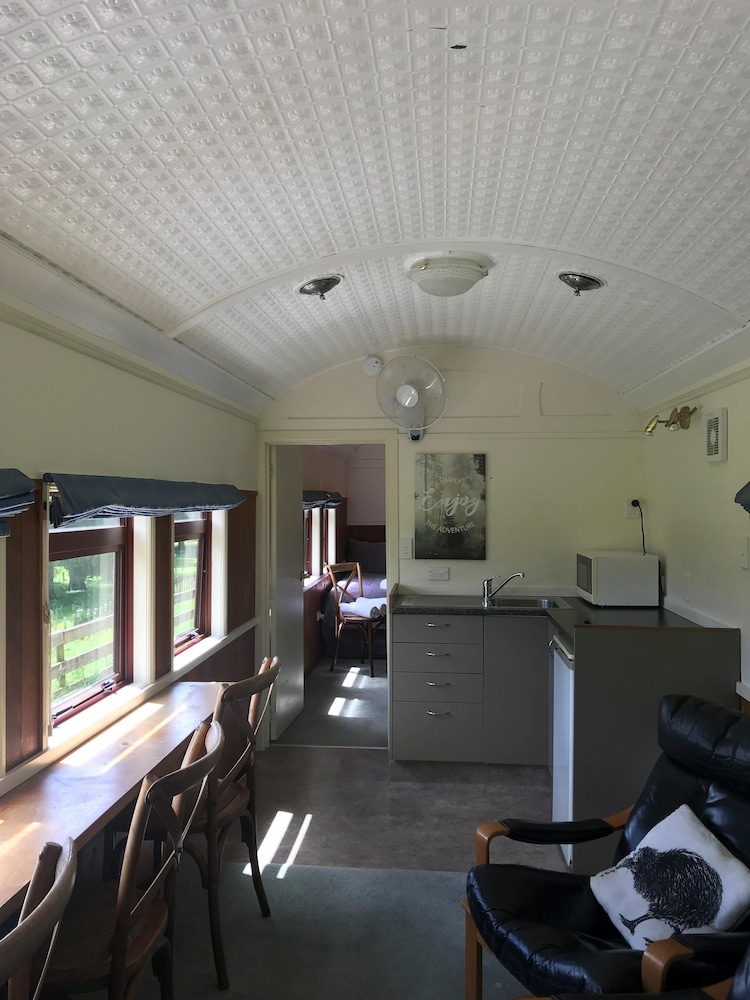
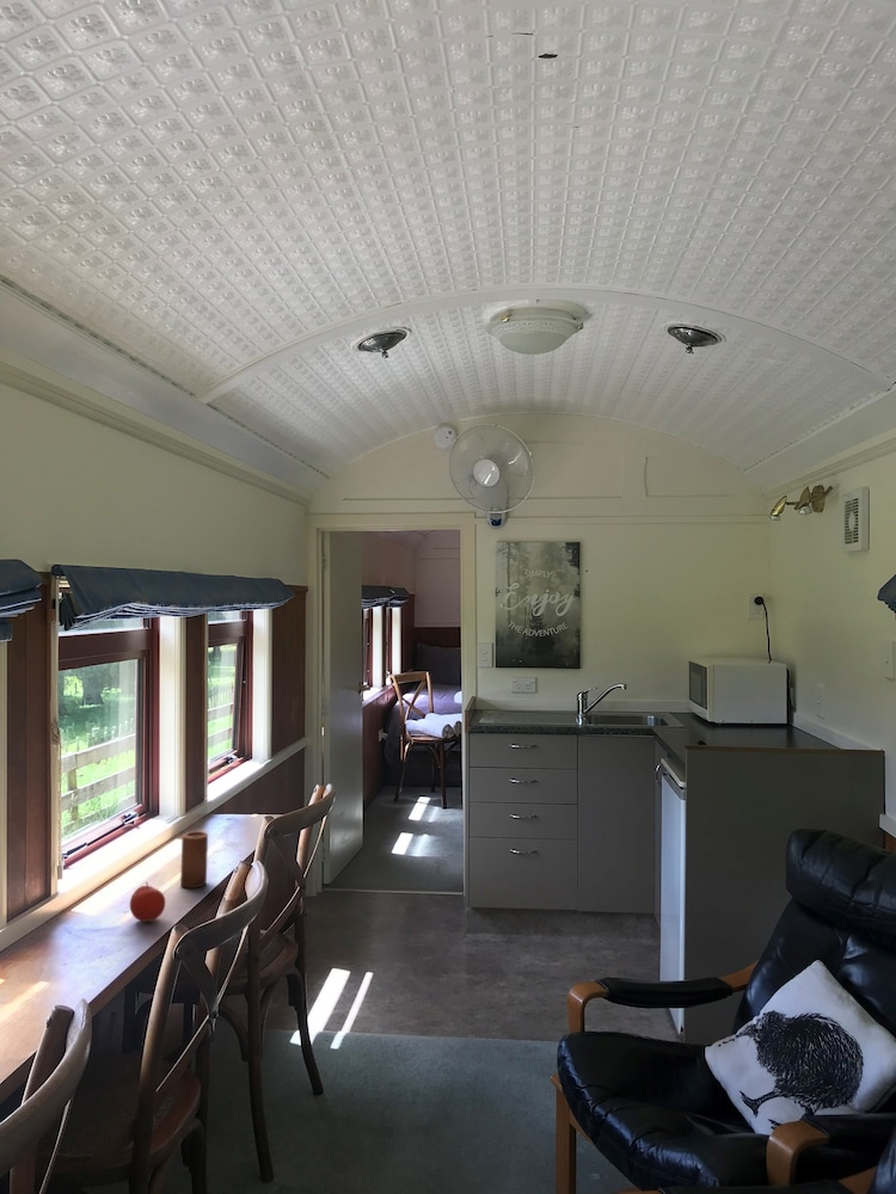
+ fruit [129,881,166,923]
+ candle [179,830,209,890]
